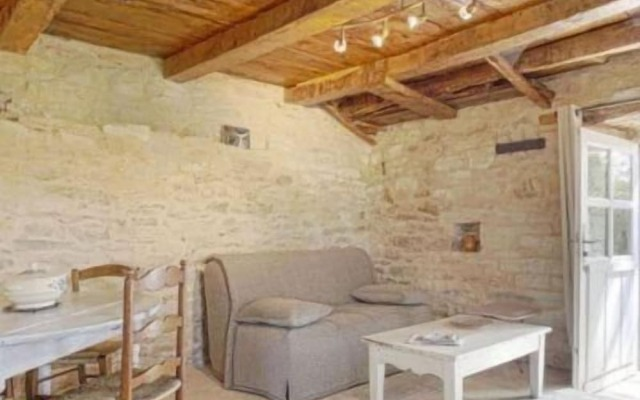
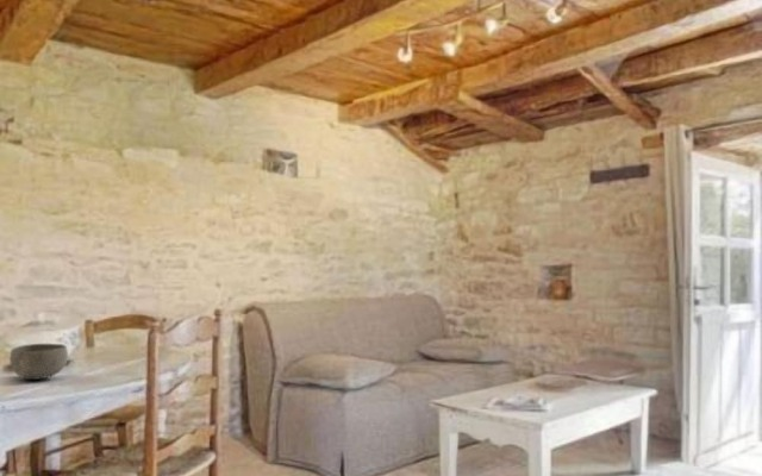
+ bowl [8,343,69,381]
